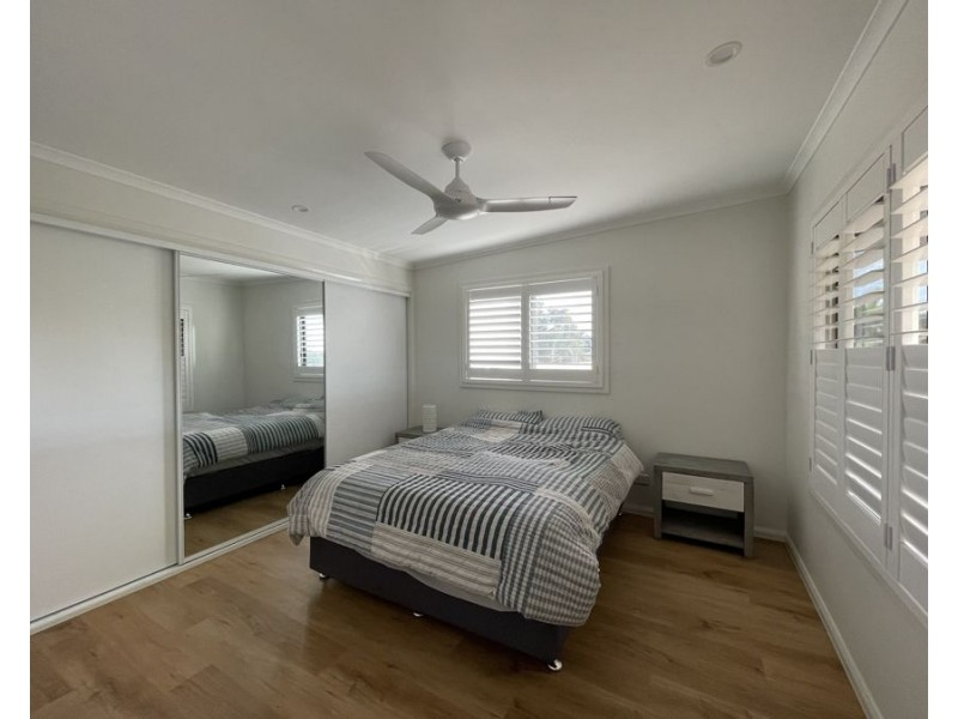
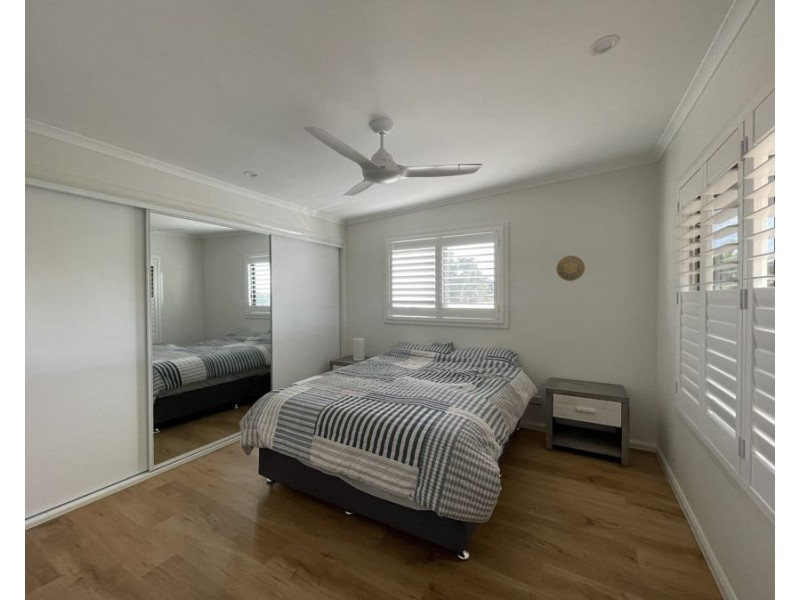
+ decorative plate [556,255,586,282]
